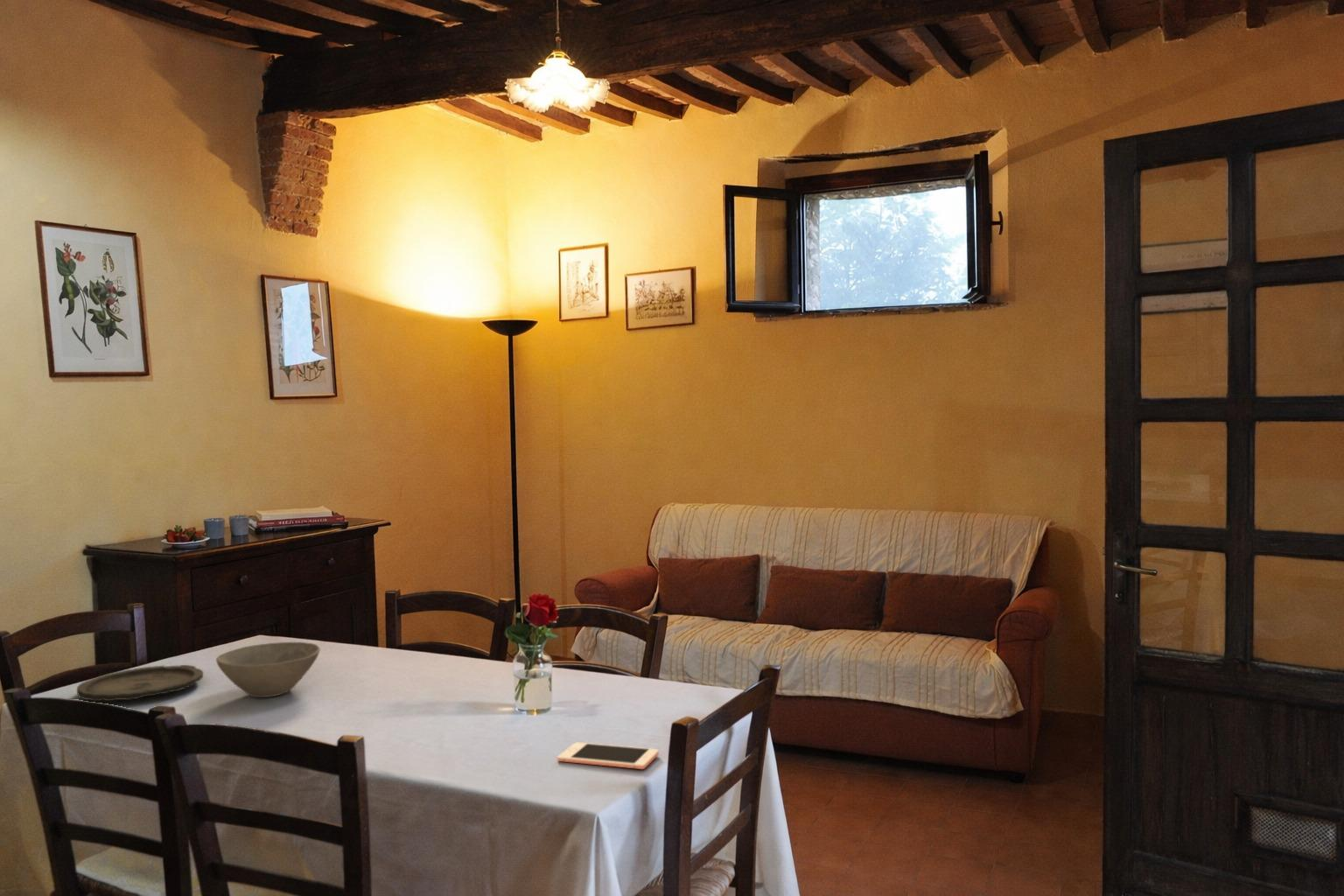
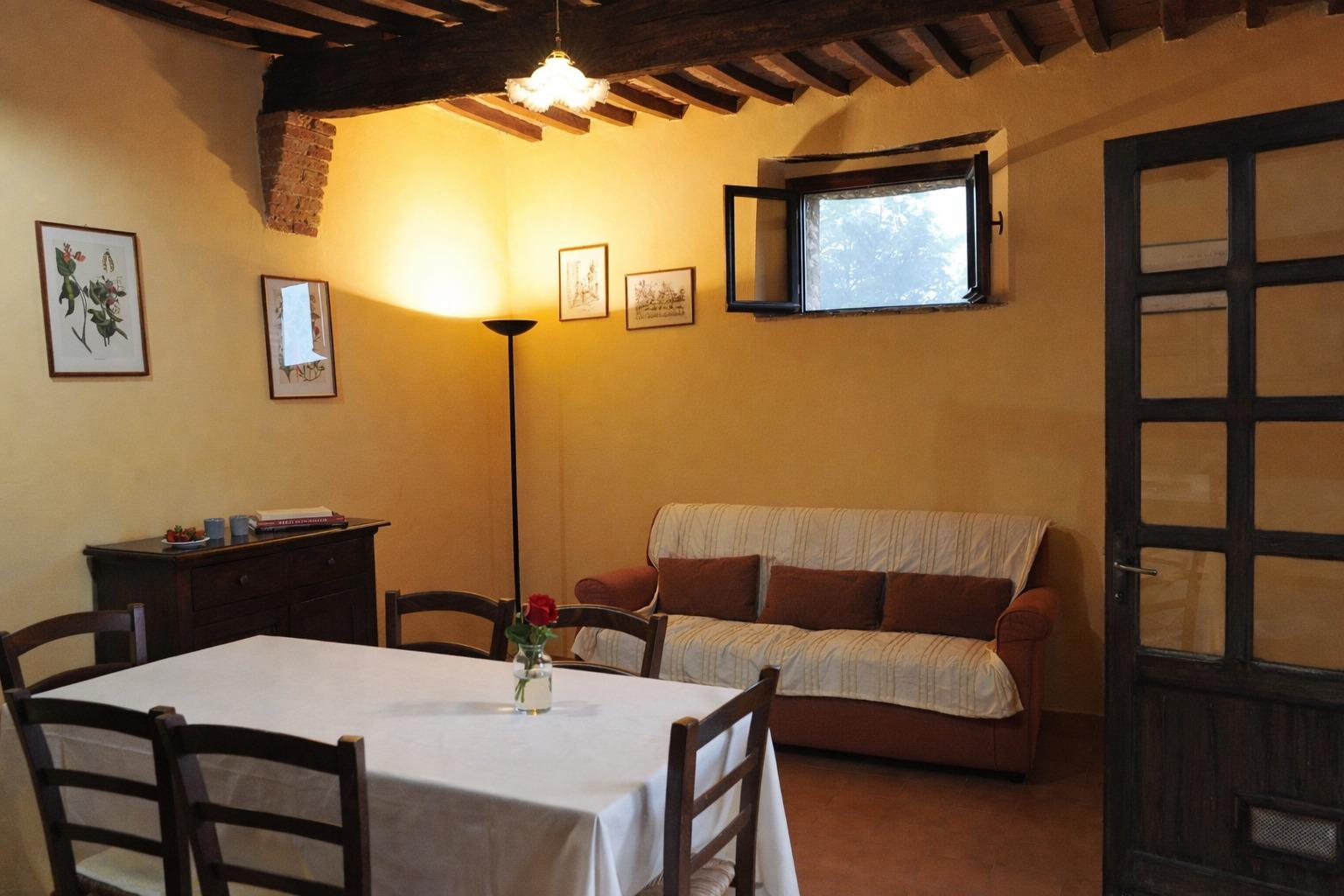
- plate [76,664,204,703]
- bowl [215,641,321,698]
- cell phone [556,741,660,770]
